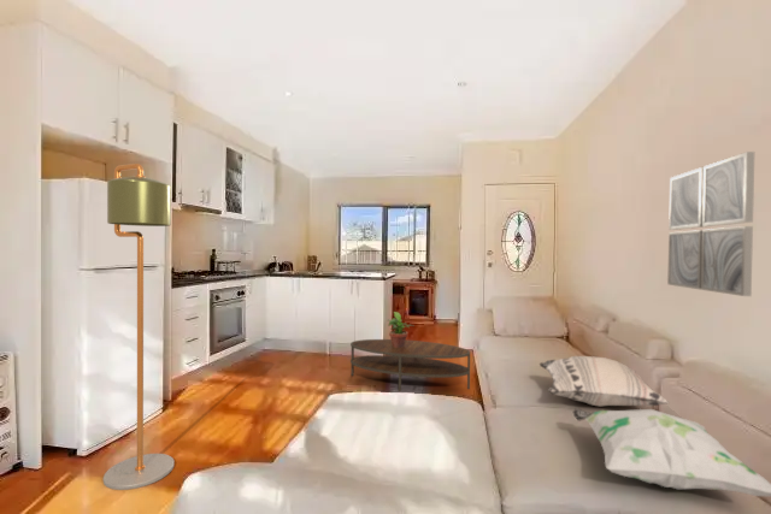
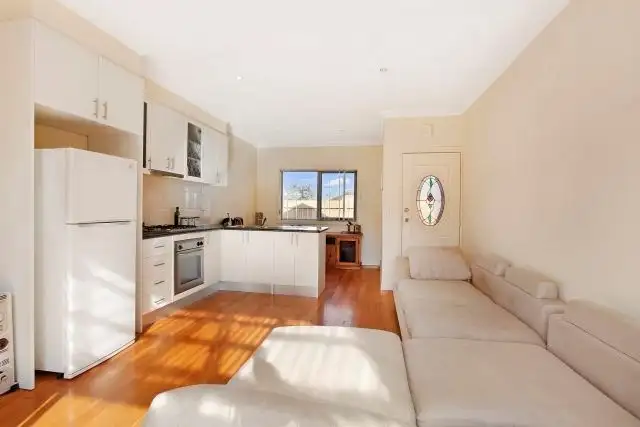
- decorative pillow [538,355,671,408]
- floor lamp [102,163,175,491]
- coffee table [349,338,471,392]
- potted plant [386,311,416,348]
- decorative pillow [571,407,771,497]
- wall art [666,150,755,297]
